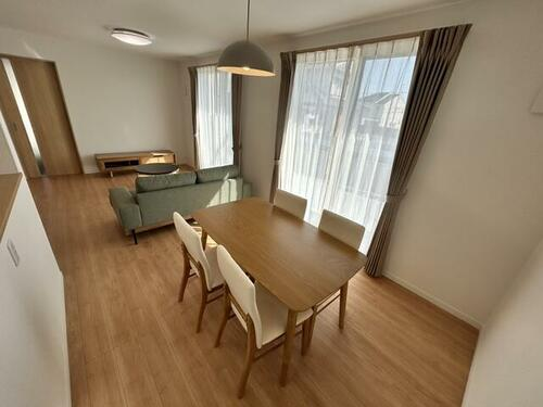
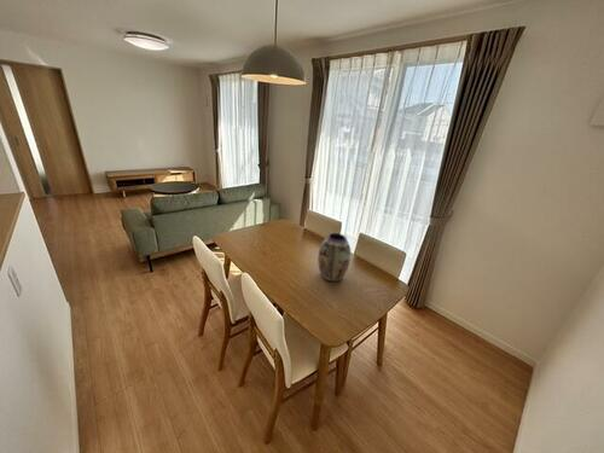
+ vase [316,232,352,283]
